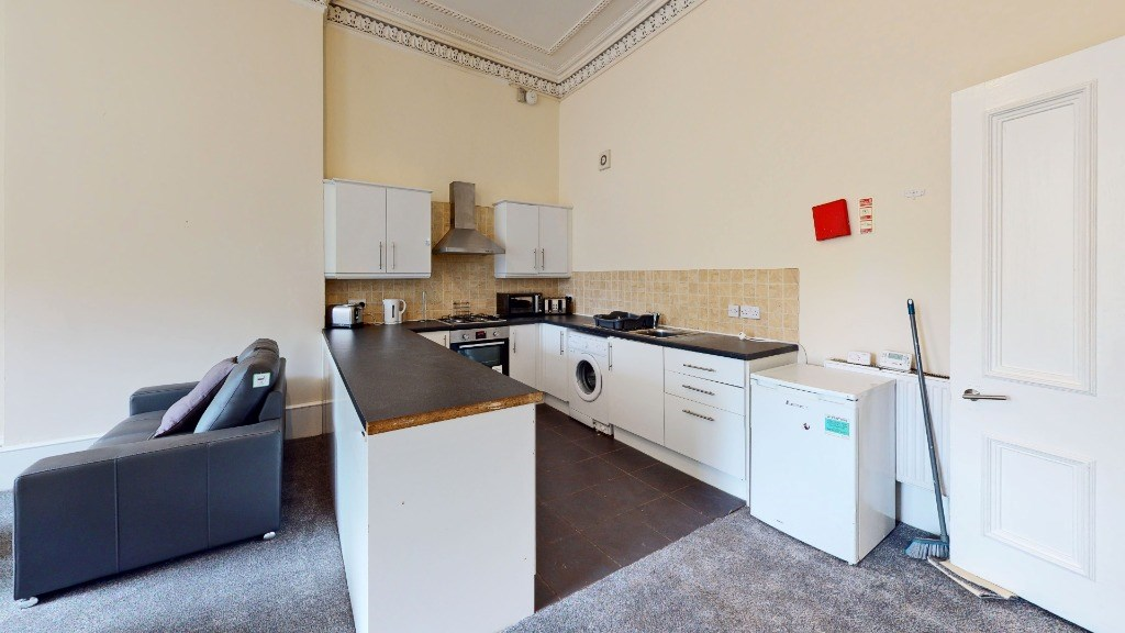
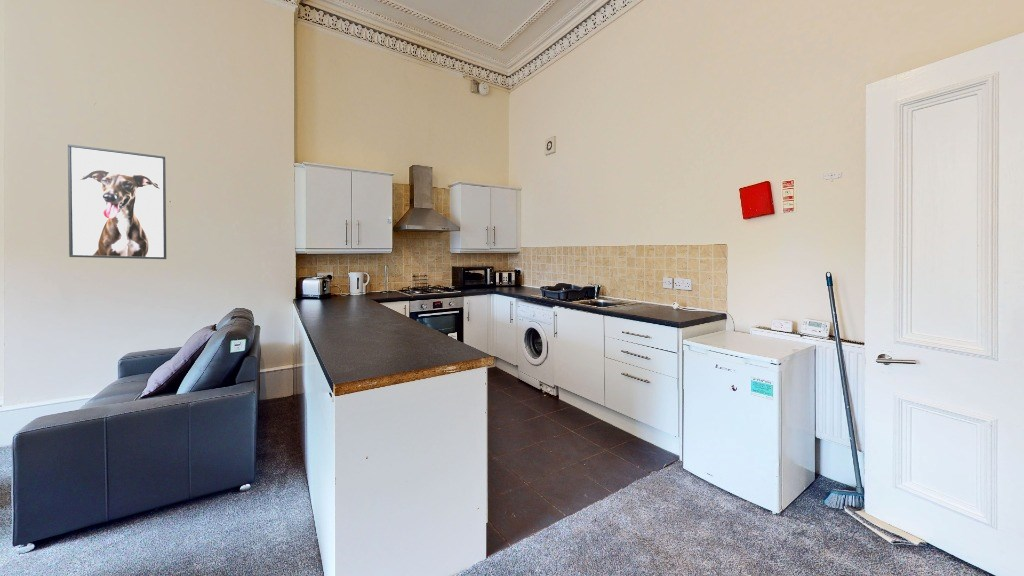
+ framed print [67,143,167,260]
